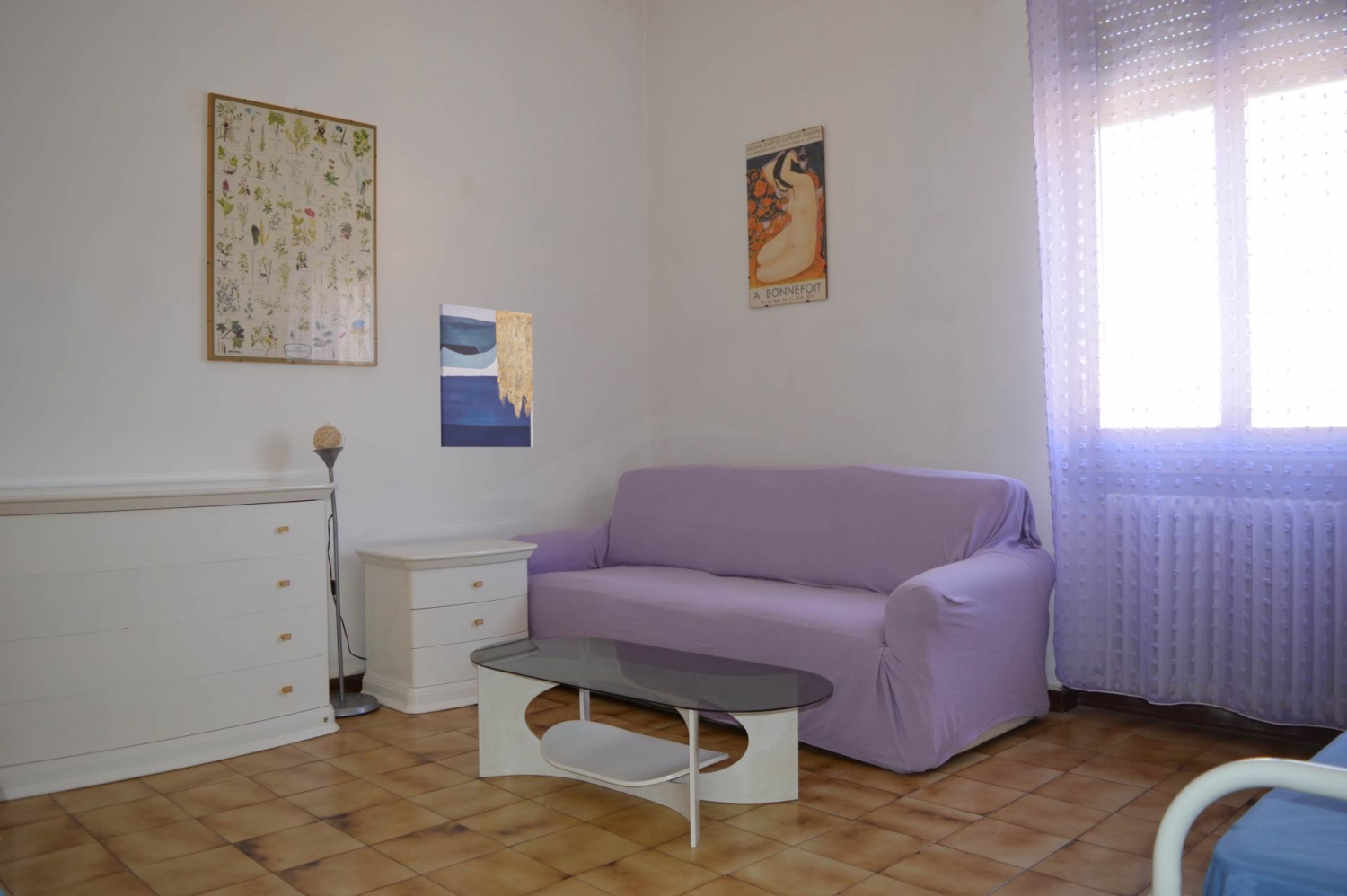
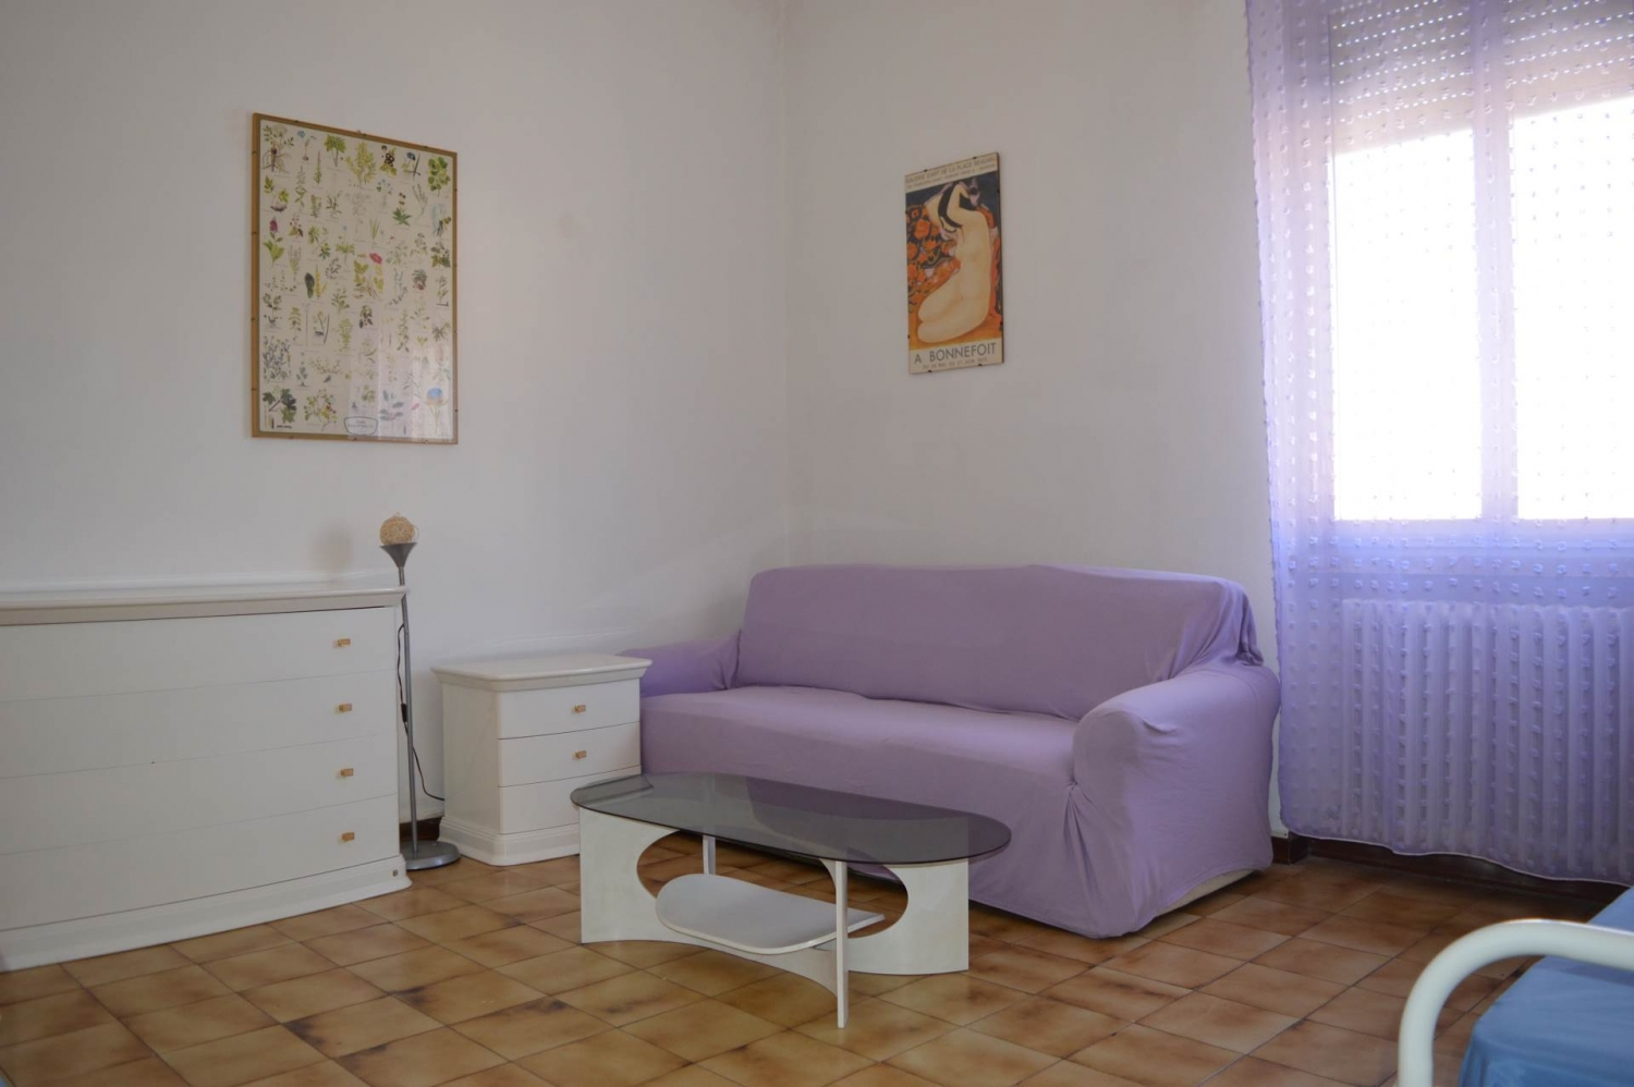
- wall art [438,303,533,448]
